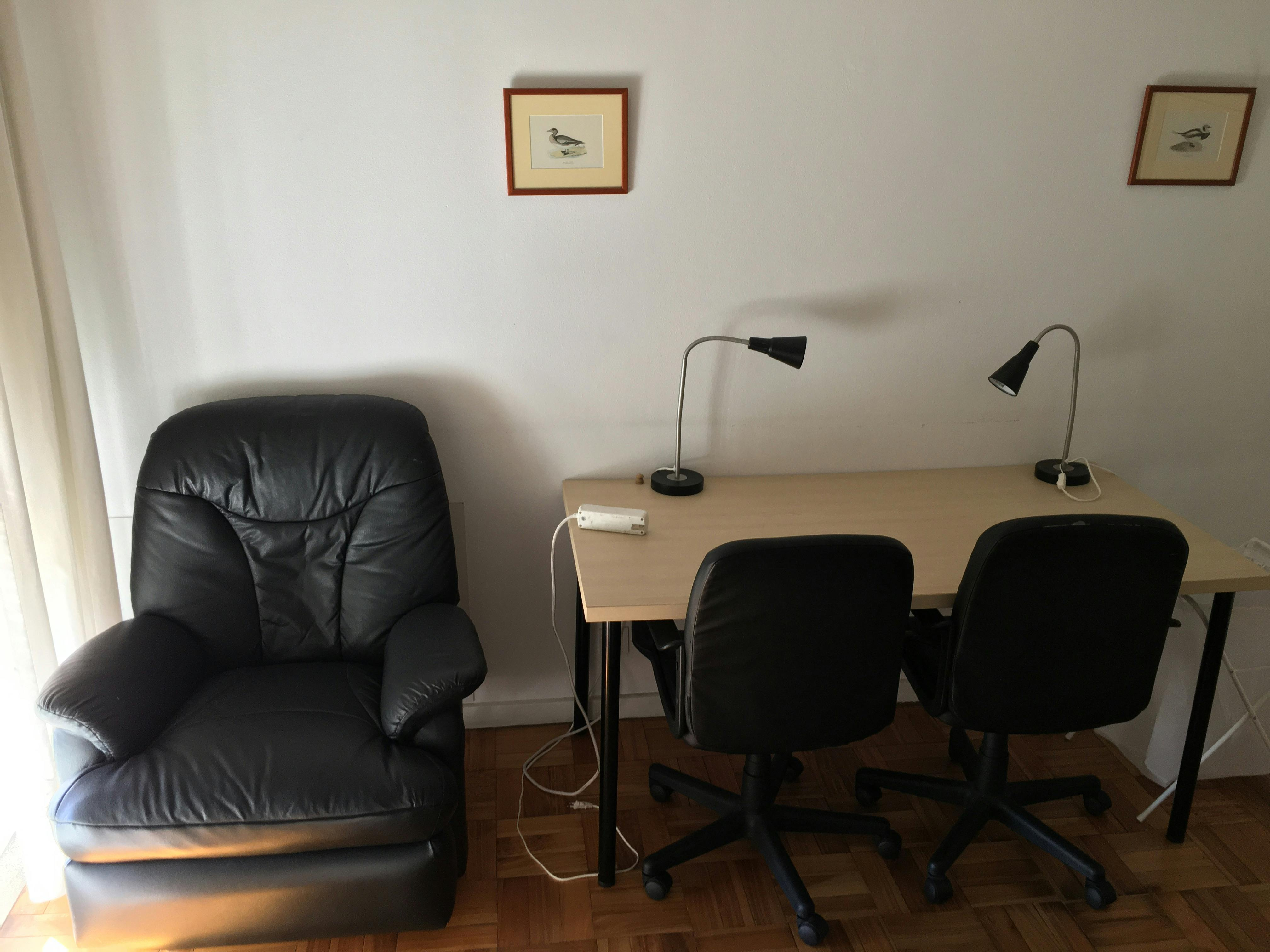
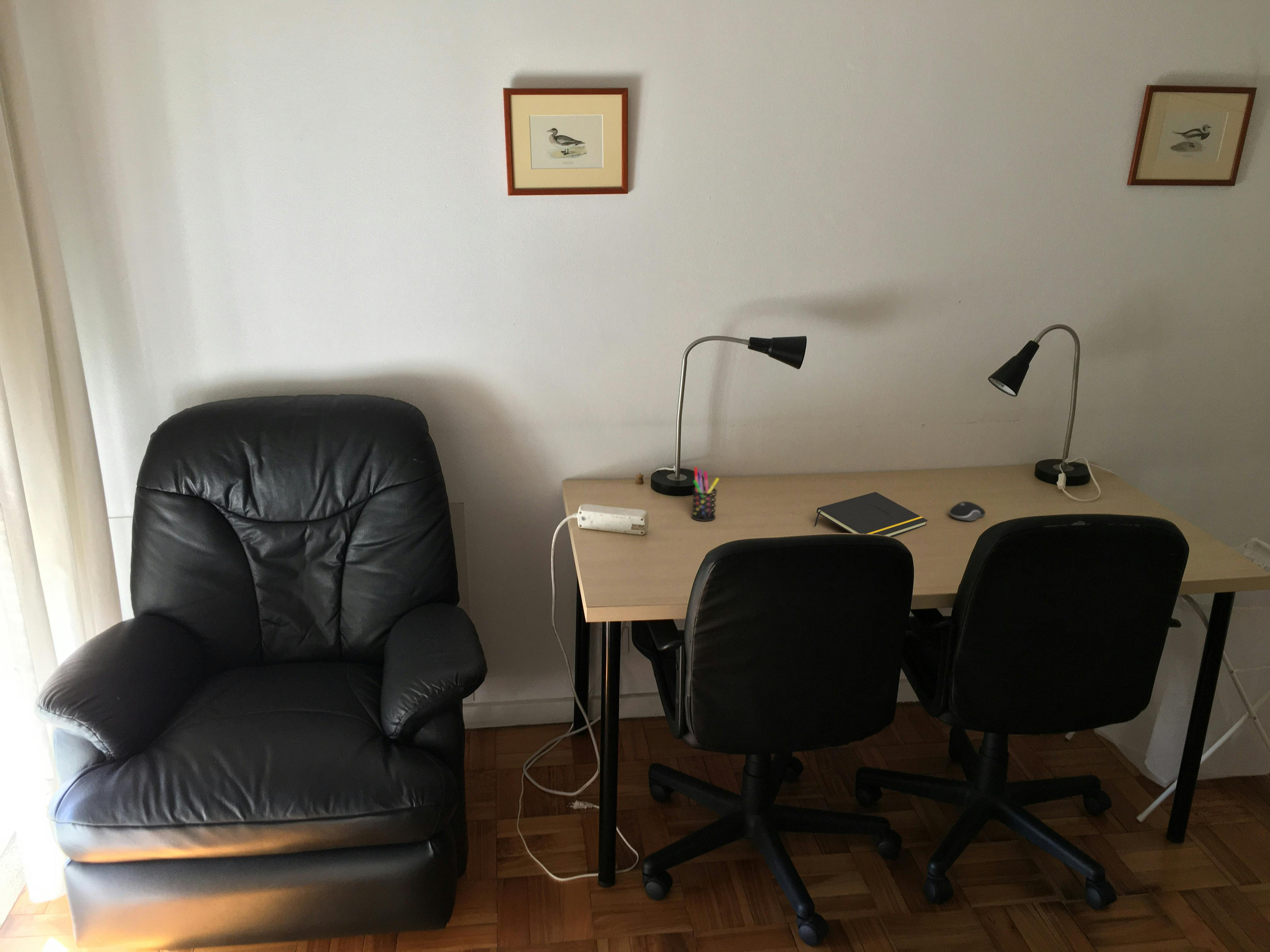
+ computer mouse [949,501,986,521]
+ pen holder [691,467,719,521]
+ notepad [814,491,928,537]
